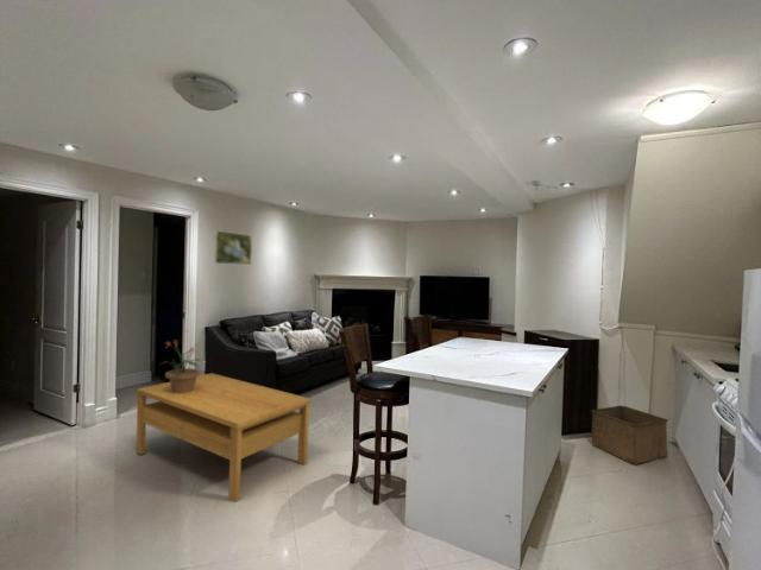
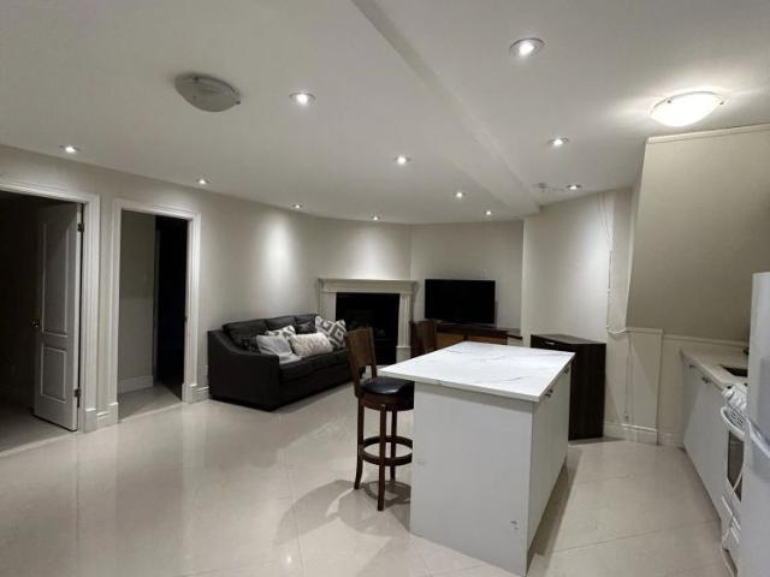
- potted plant [158,340,202,393]
- storage bin [590,405,669,467]
- coffee table [136,372,310,504]
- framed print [213,229,253,266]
